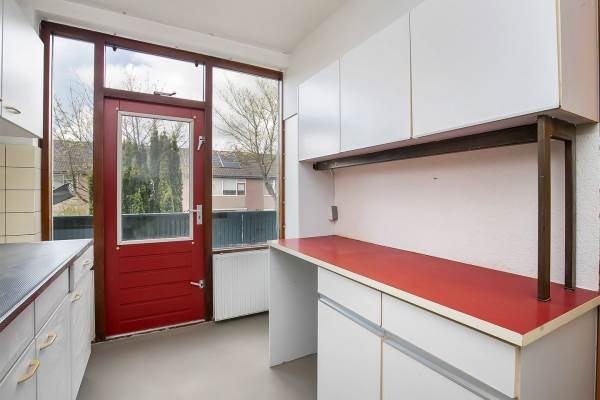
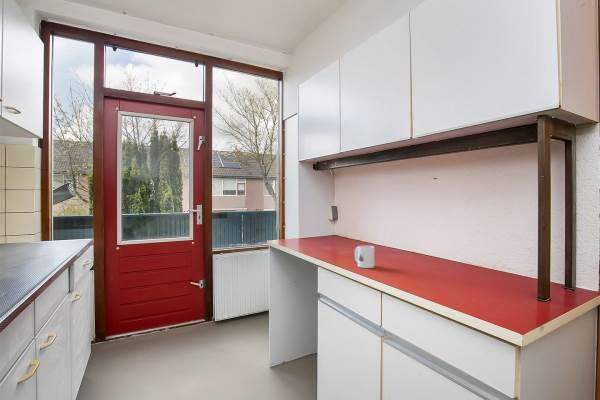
+ mug [354,245,375,269]
